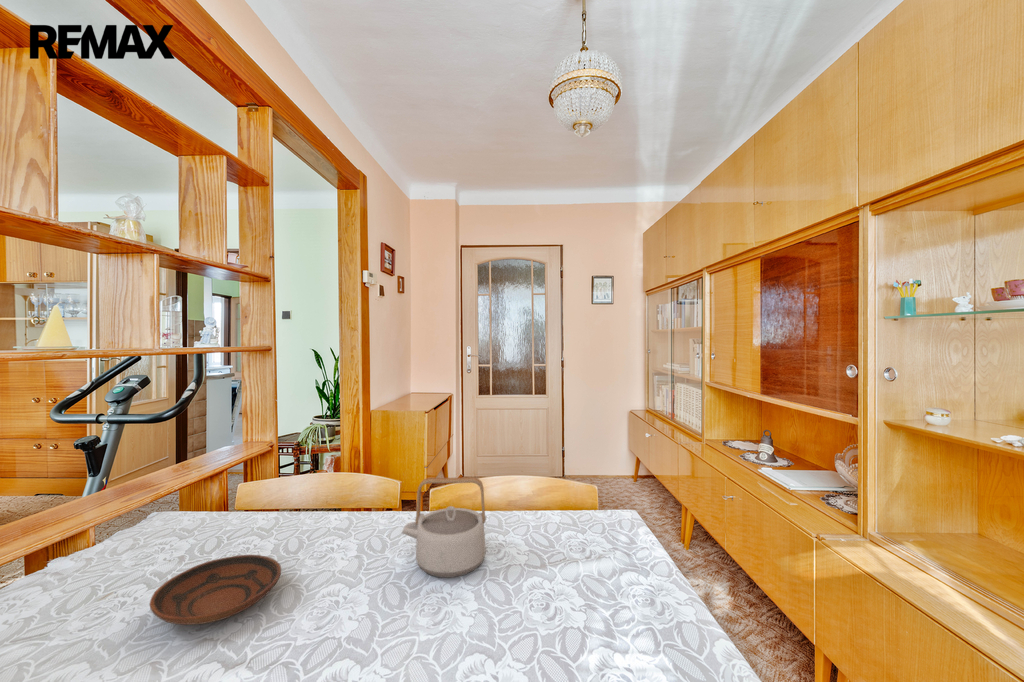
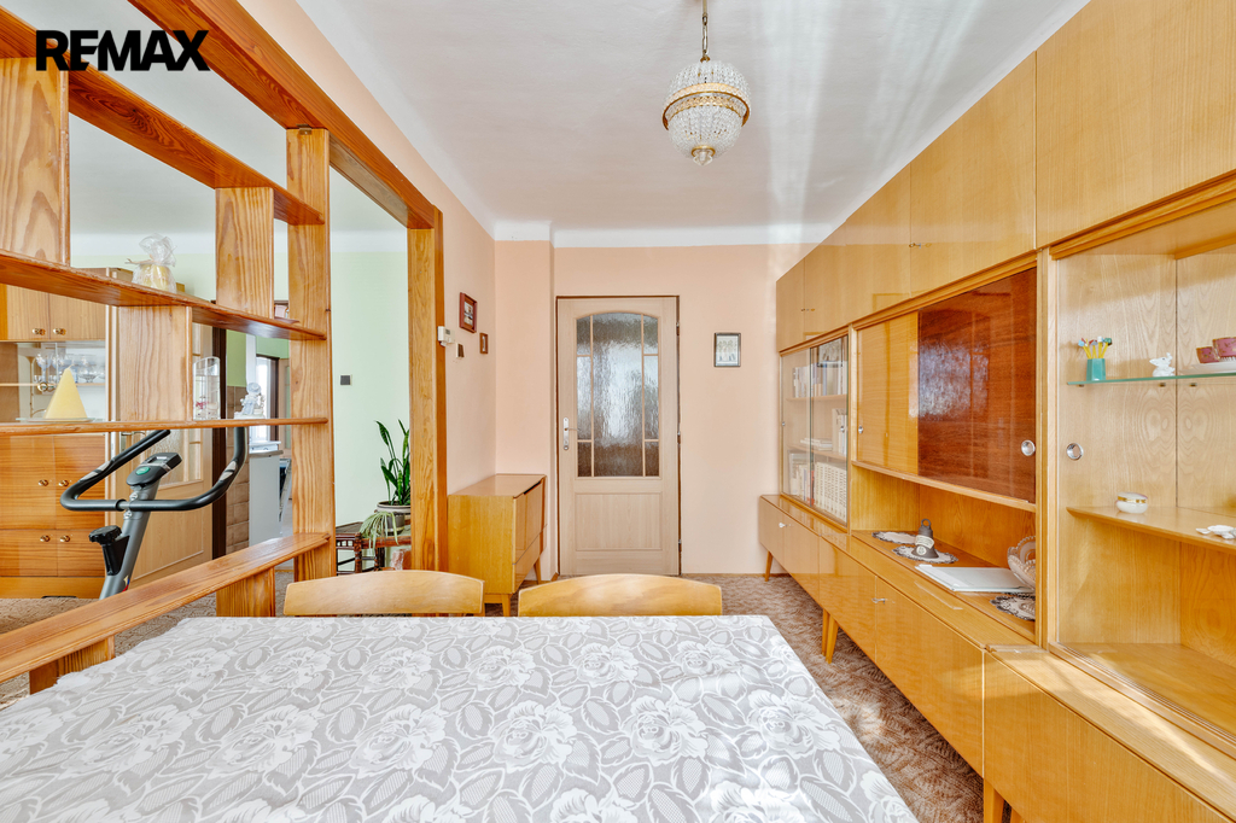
- bowl [148,553,282,626]
- teapot [401,476,487,579]
